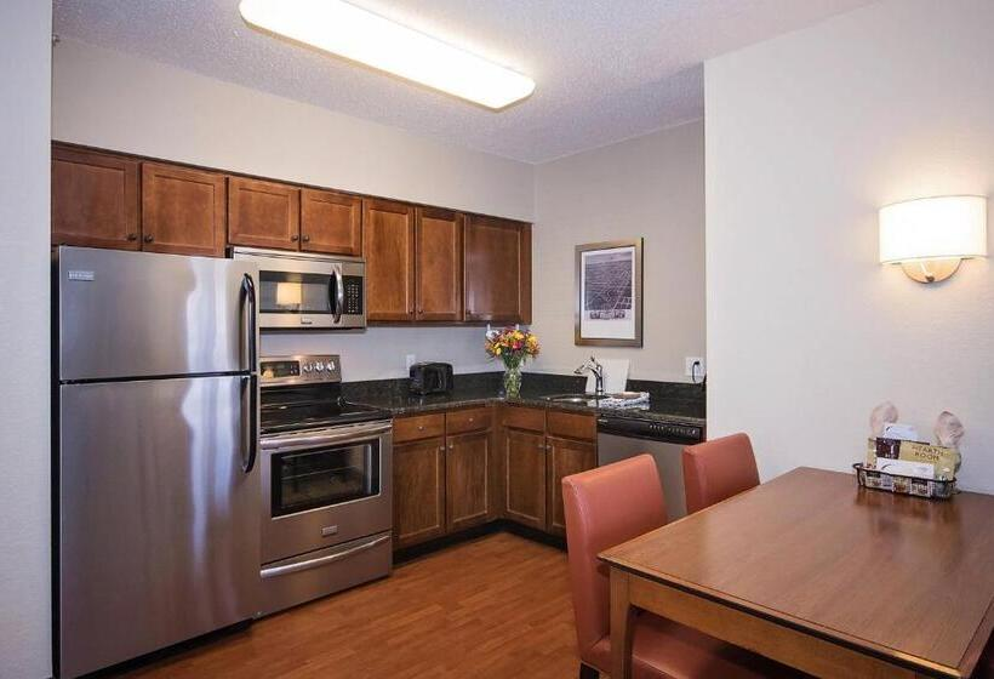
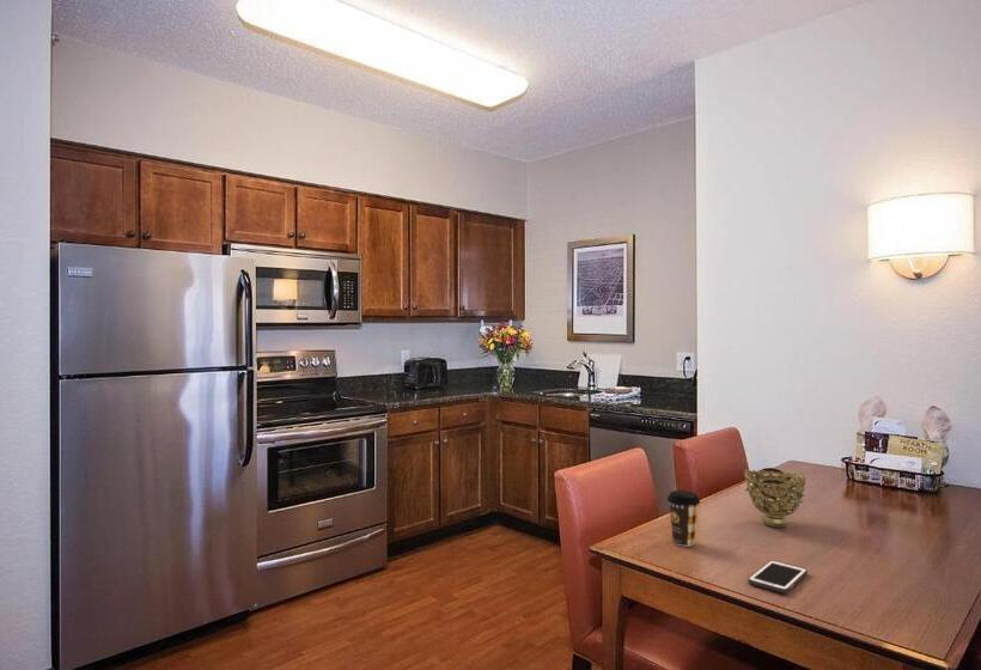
+ decorative bowl [743,467,806,529]
+ coffee cup [666,489,701,548]
+ cell phone [747,559,809,595]
